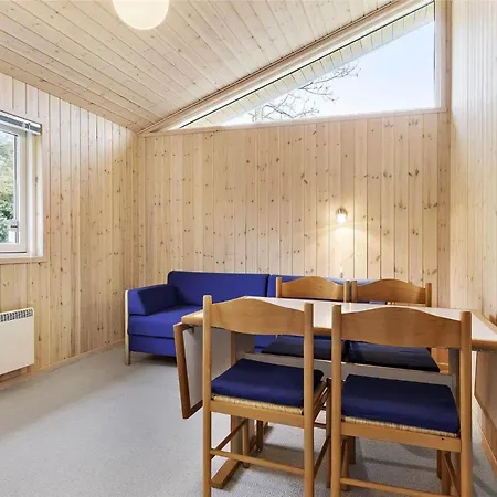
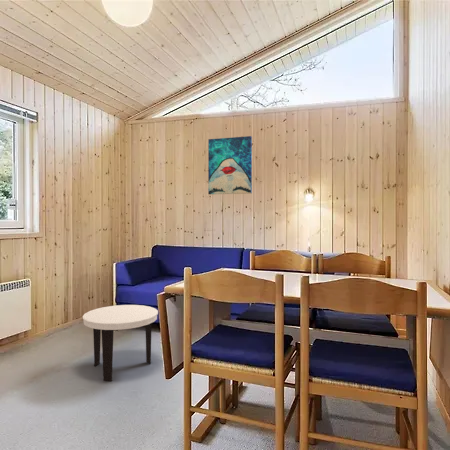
+ wall art [207,135,253,195]
+ side table [82,304,159,382]
